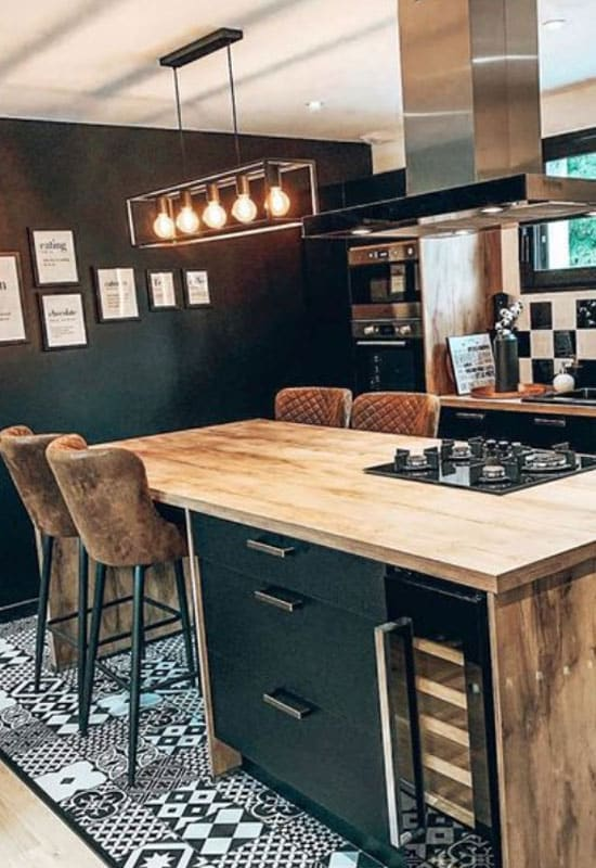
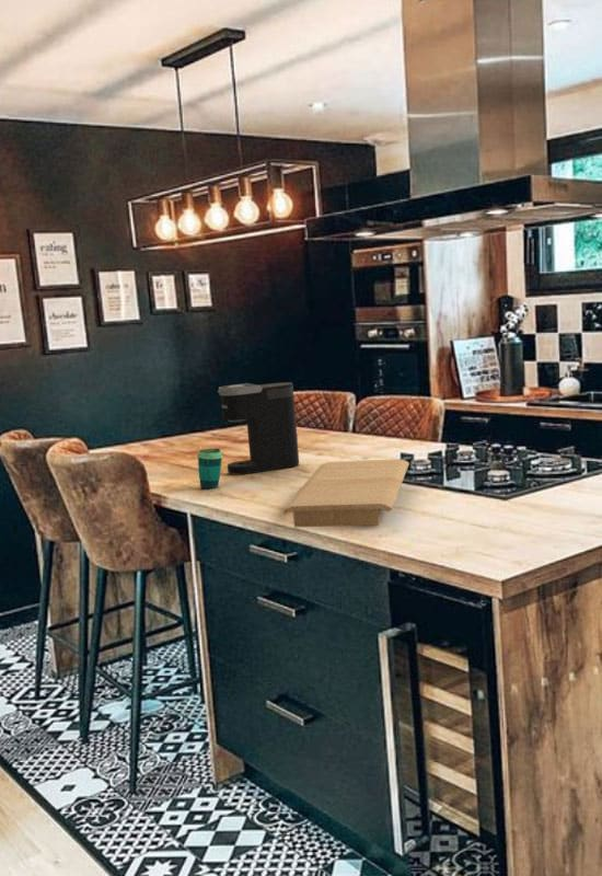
+ cup [196,447,223,489]
+ cutting board [281,458,410,529]
+ coffee maker [217,381,300,476]
